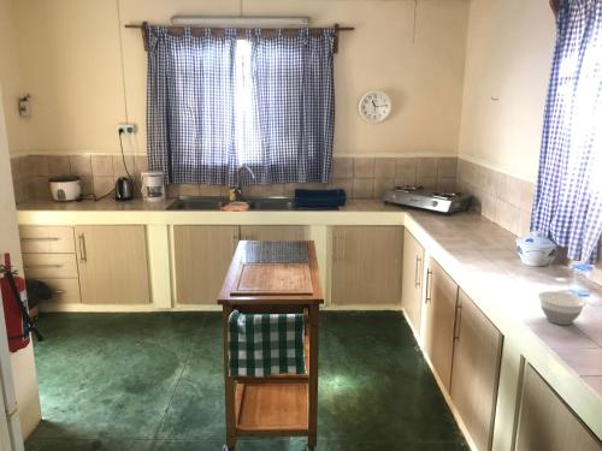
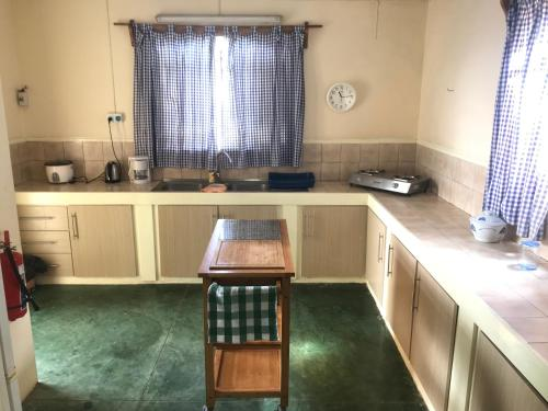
- bowl [537,290,588,326]
